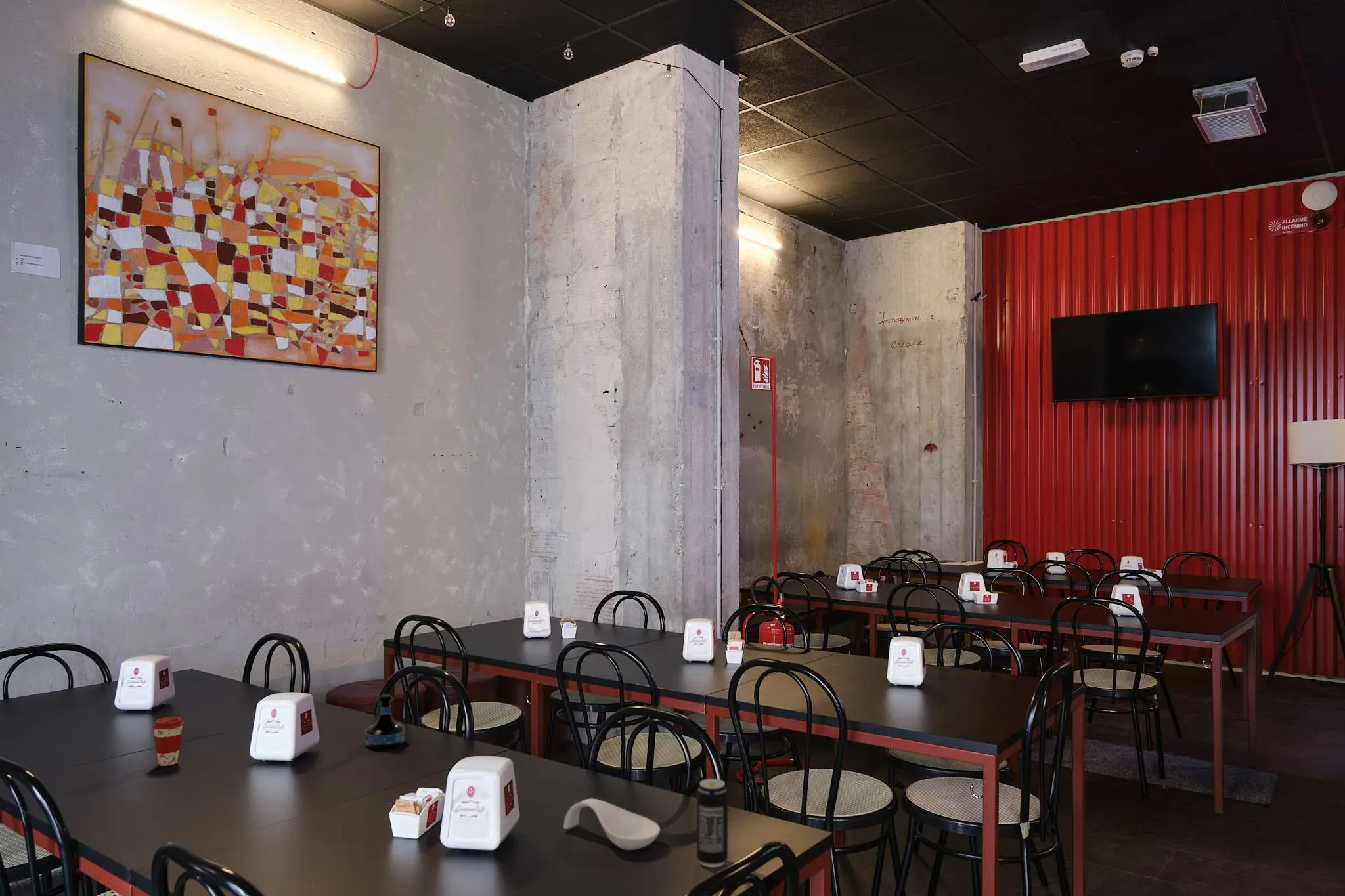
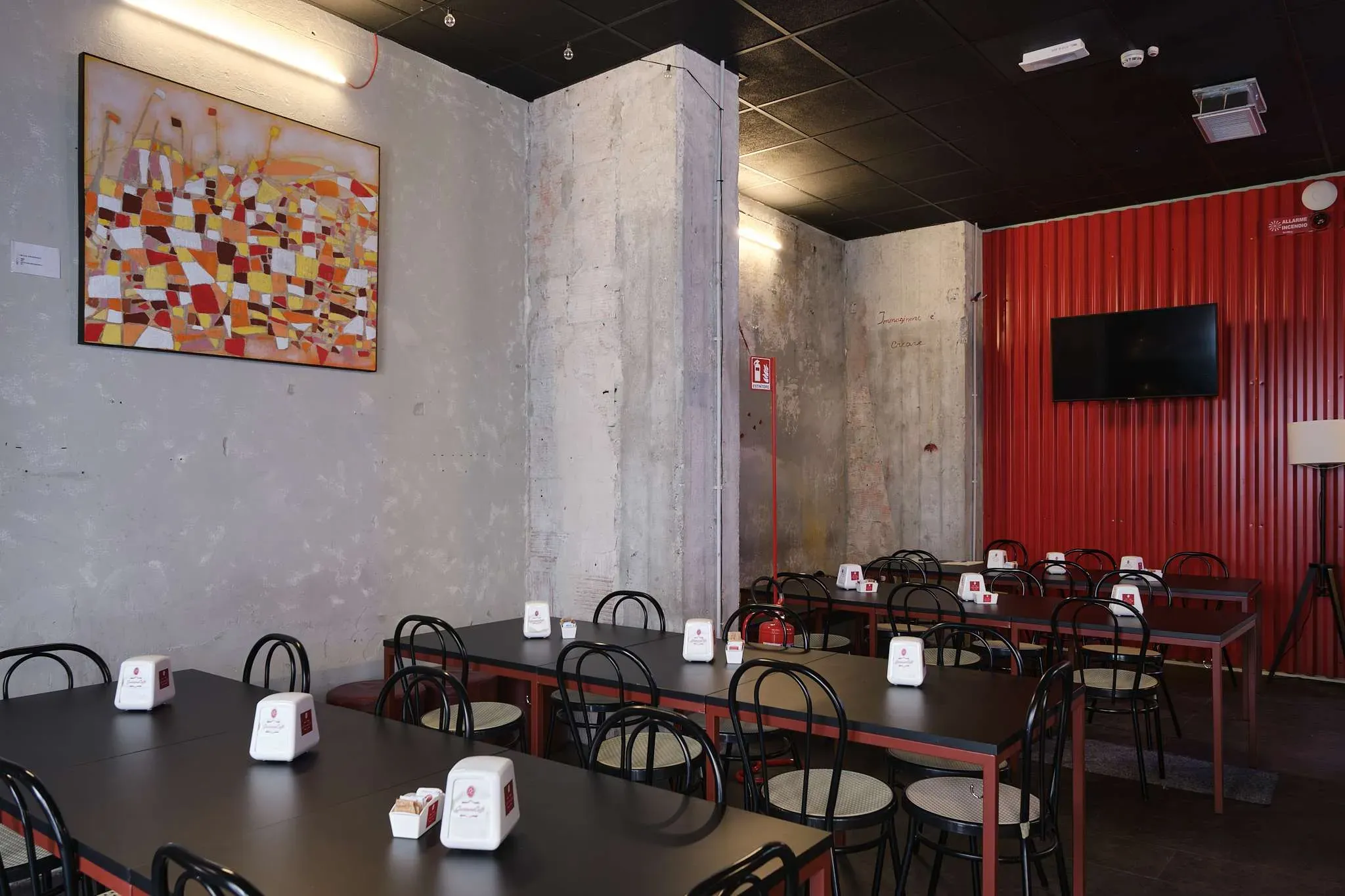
- coffee cup [152,716,185,767]
- spoon rest [563,798,661,851]
- tequila bottle [364,694,406,749]
- beverage can [696,778,728,868]
